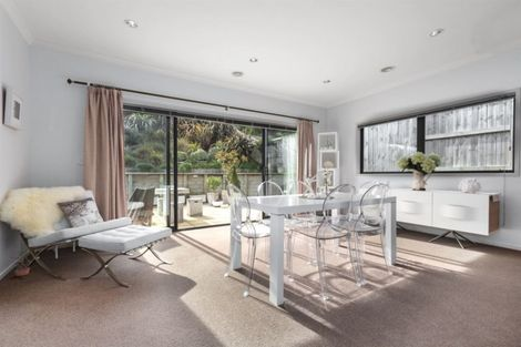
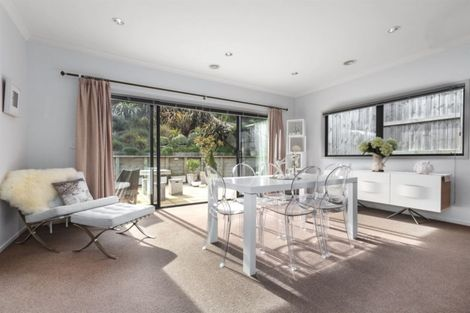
- potted plant [9,247,32,279]
